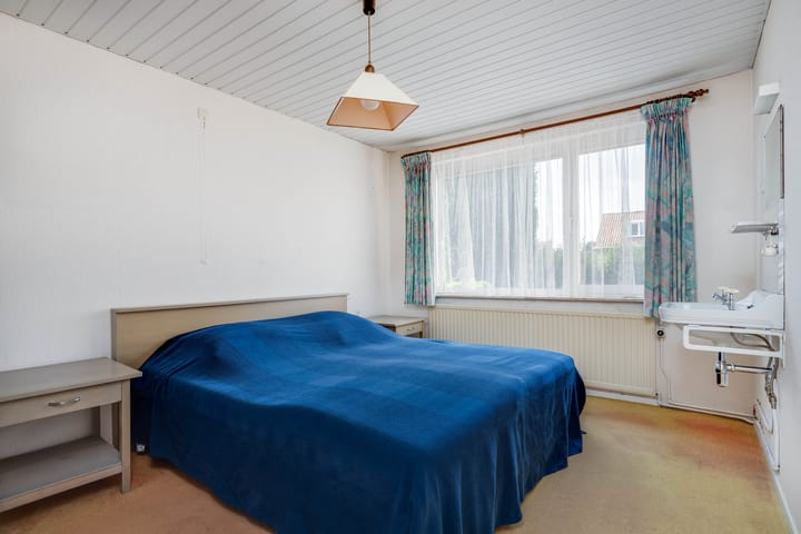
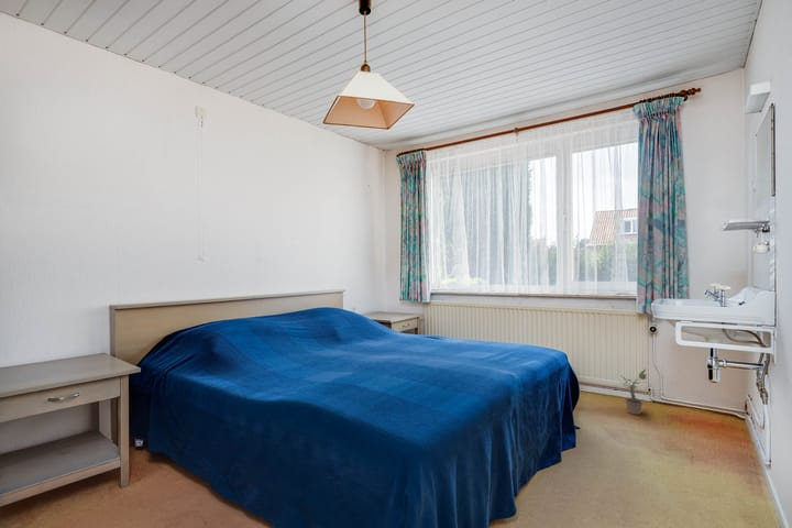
+ potted plant [619,367,647,416]
